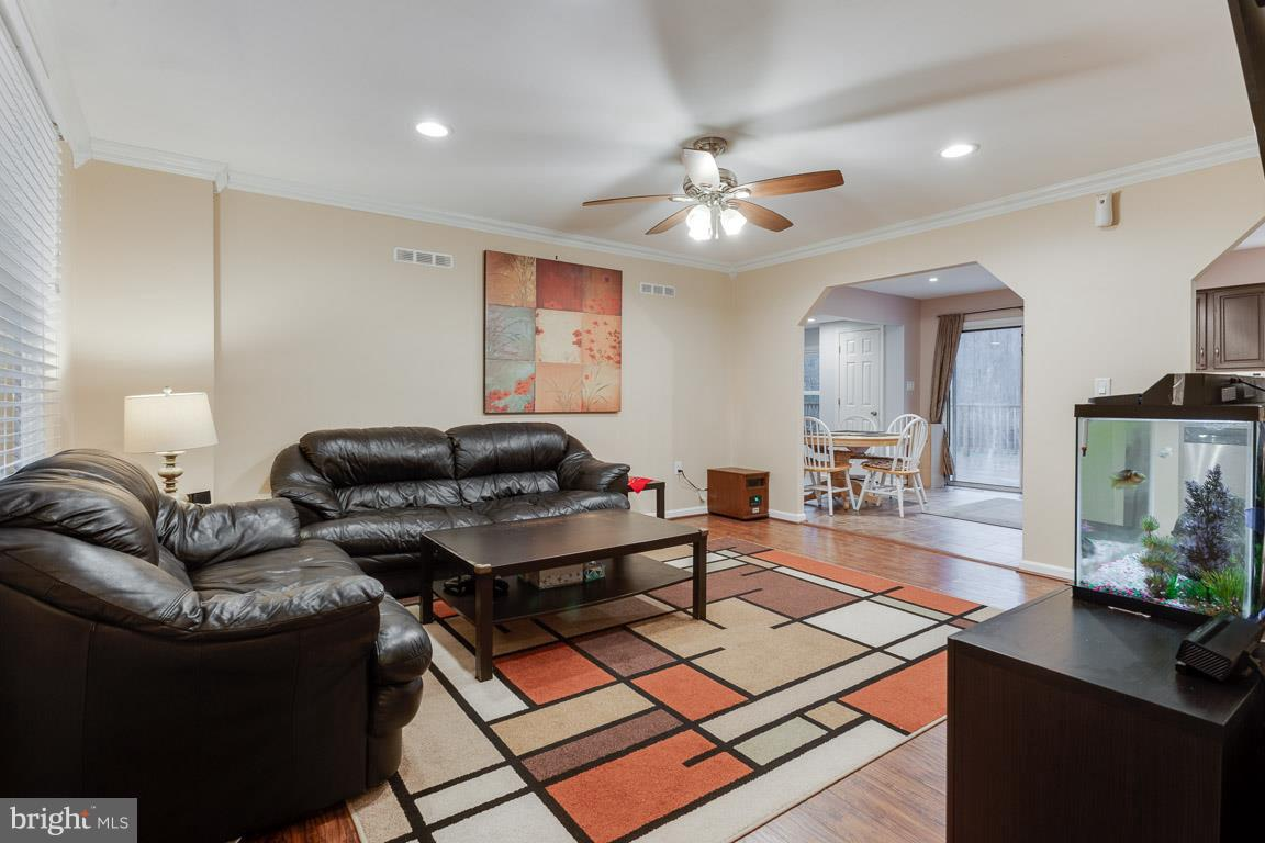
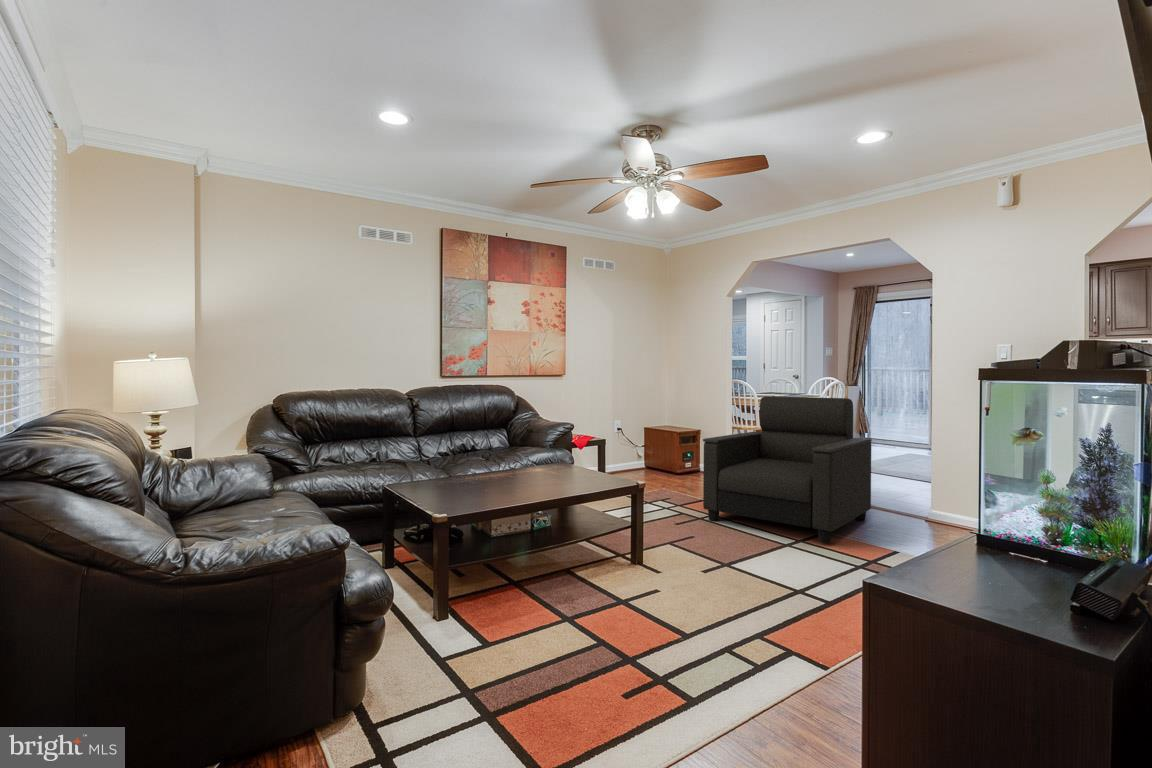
+ armchair [702,395,873,544]
